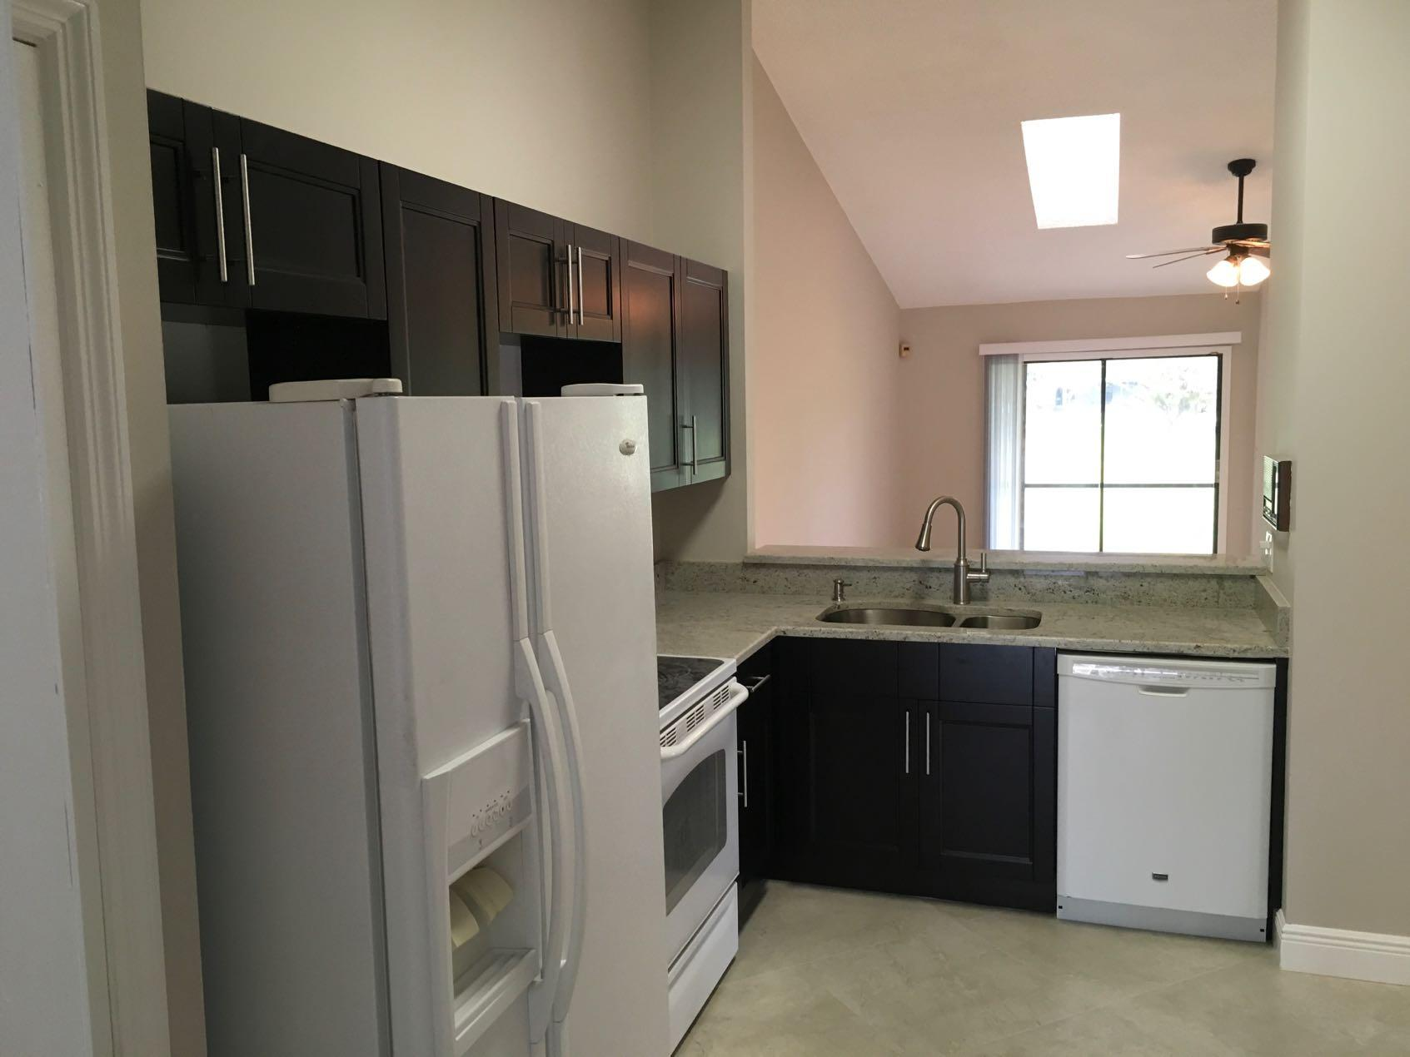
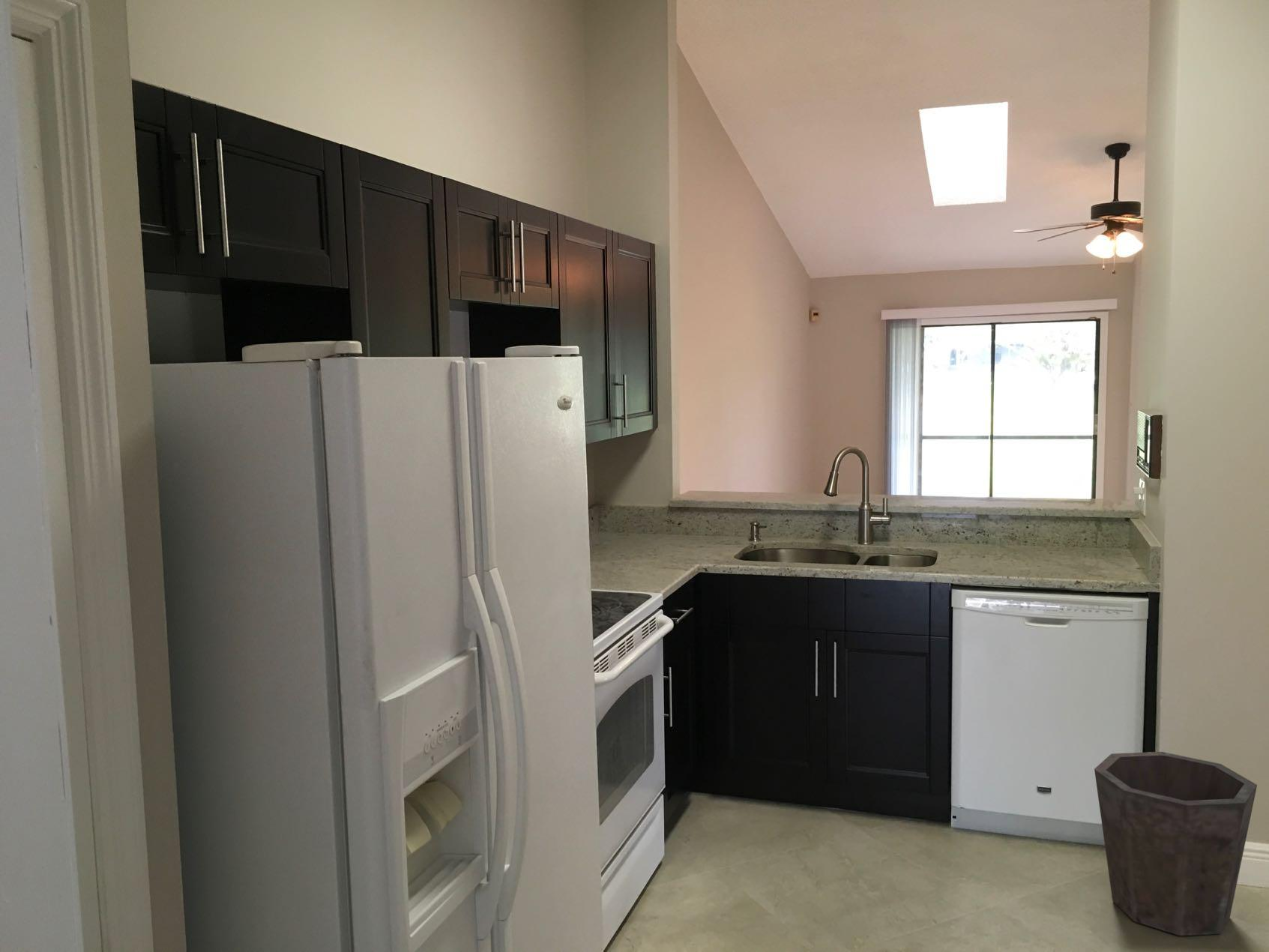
+ waste bin [1094,751,1258,936]
